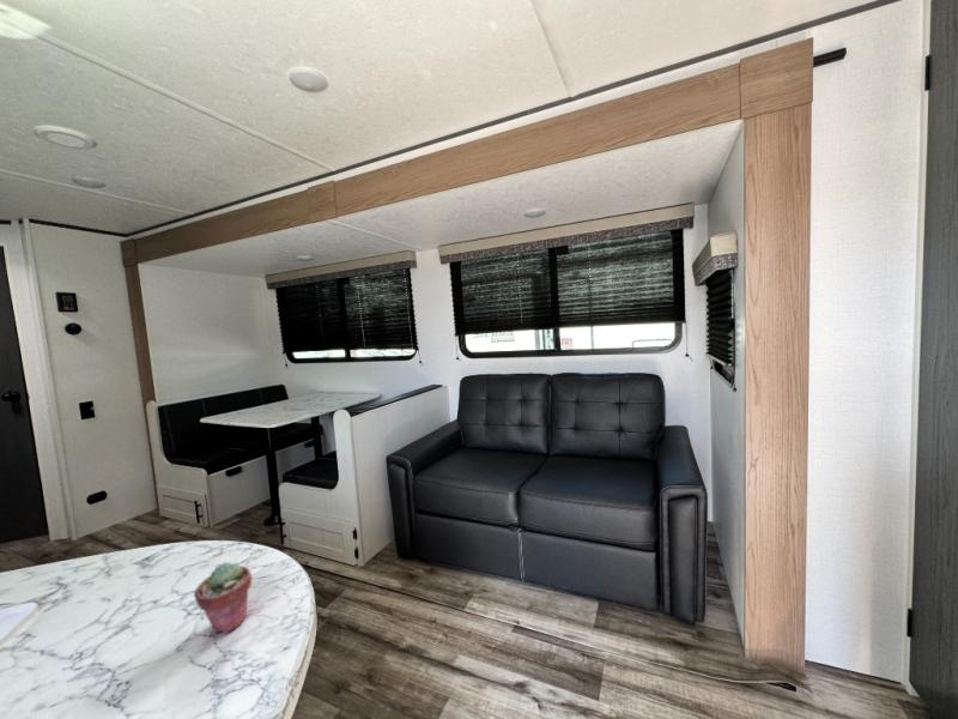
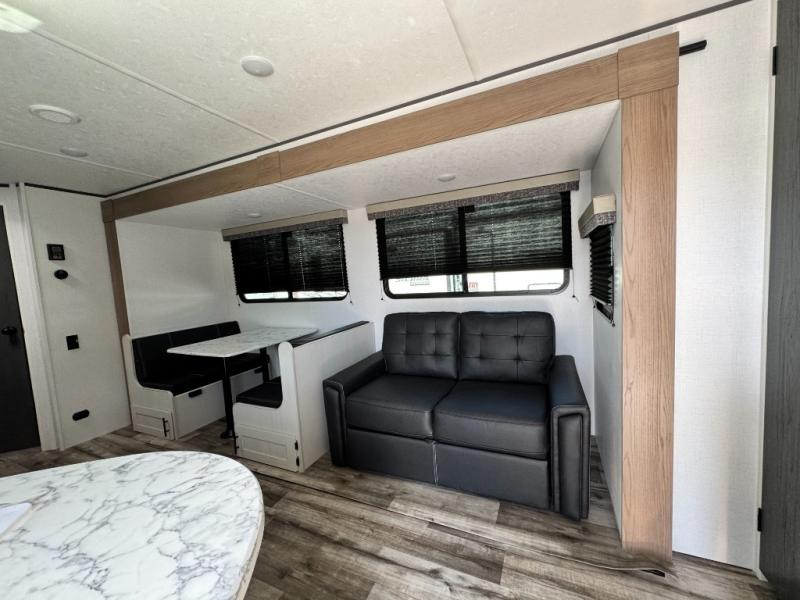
- potted succulent [193,561,253,635]
